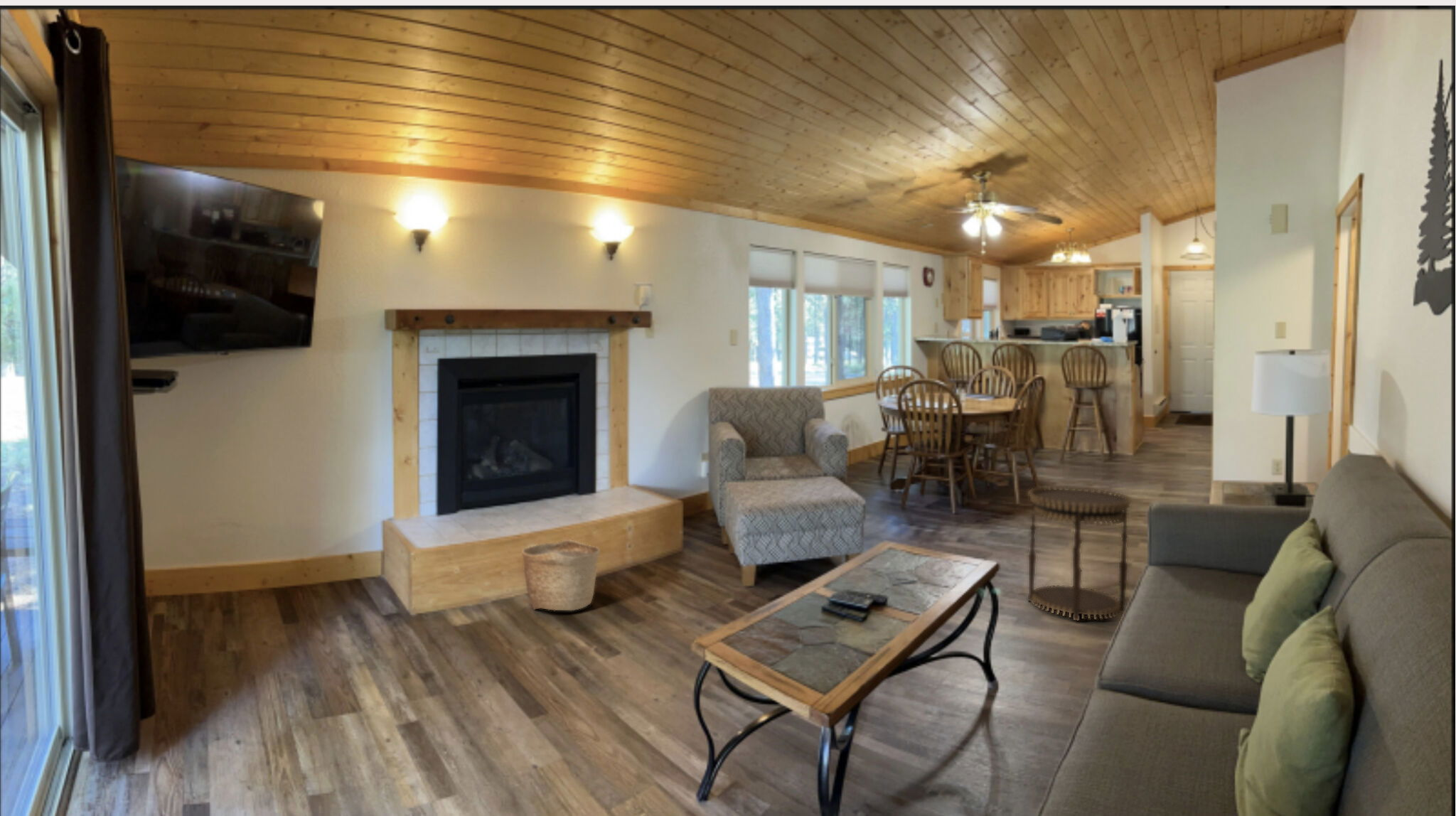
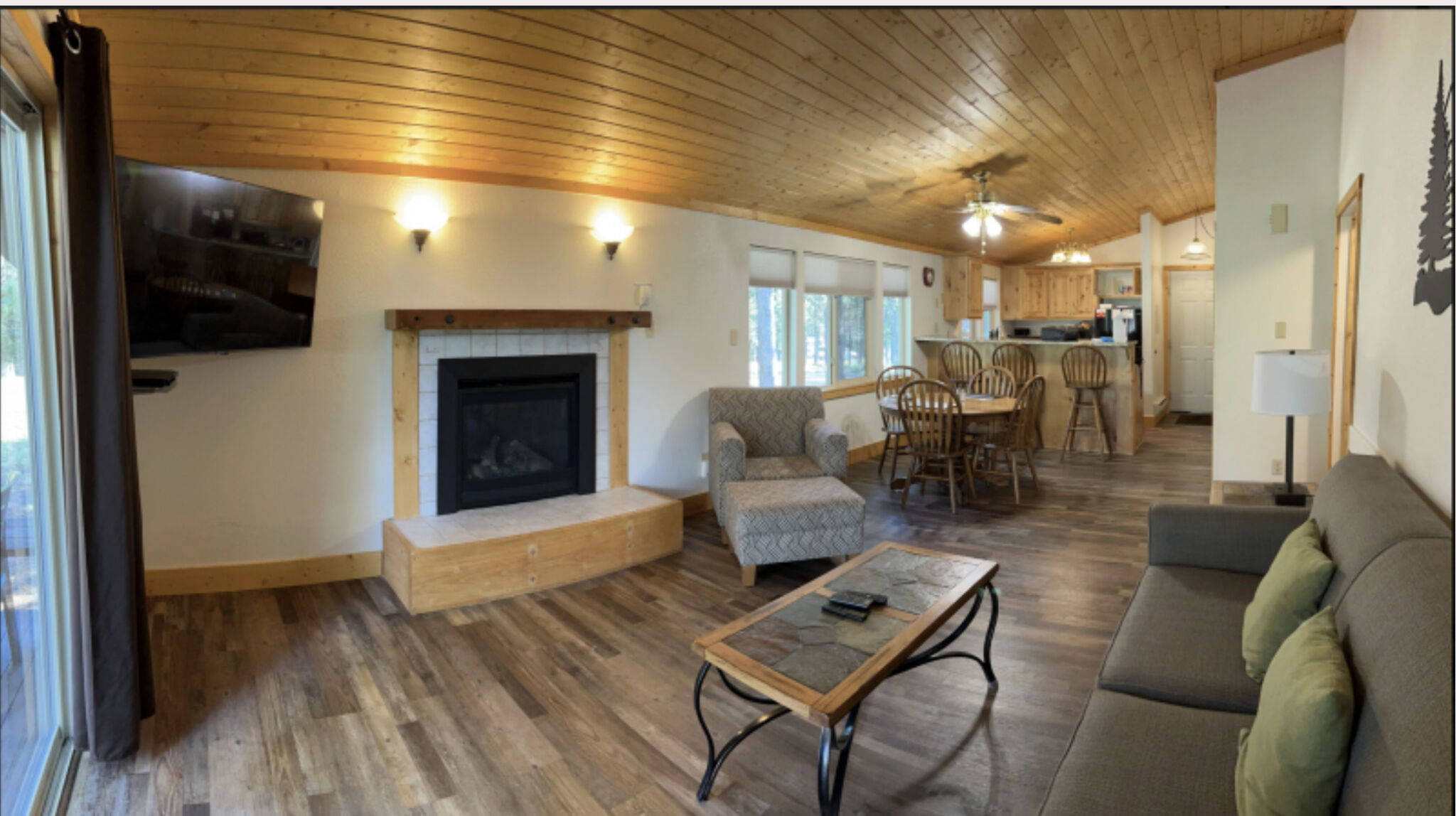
- basket [521,539,601,611]
- side table [1027,485,1133,622]
